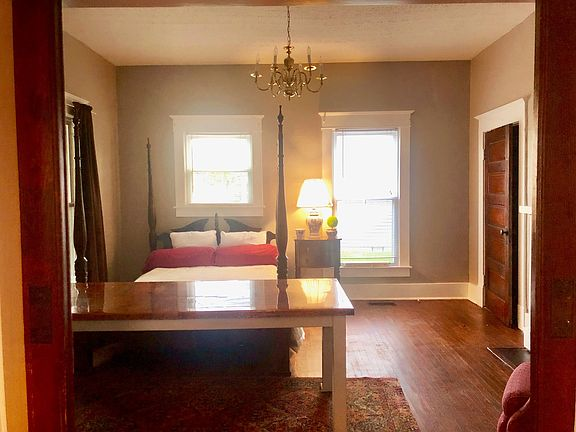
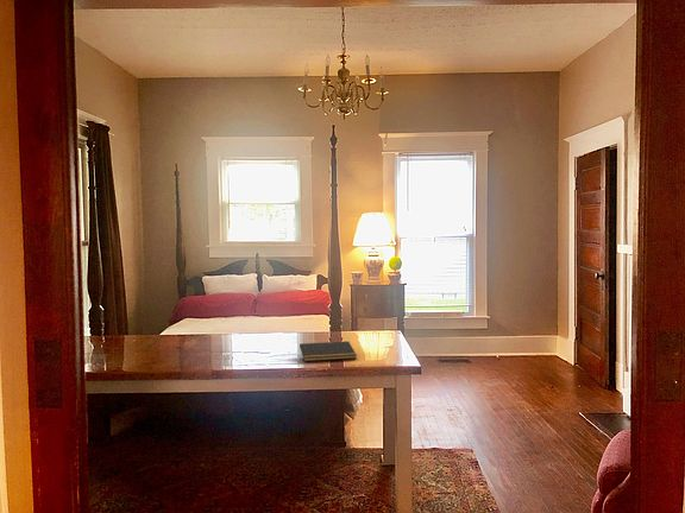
+ notepad [297,340,358,362]
